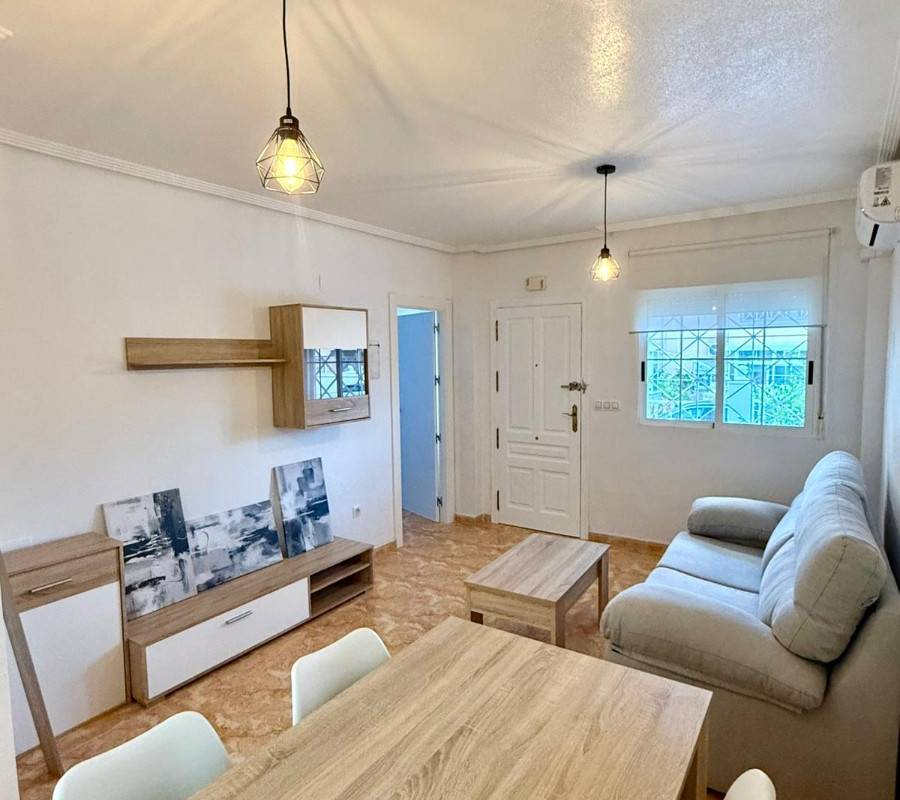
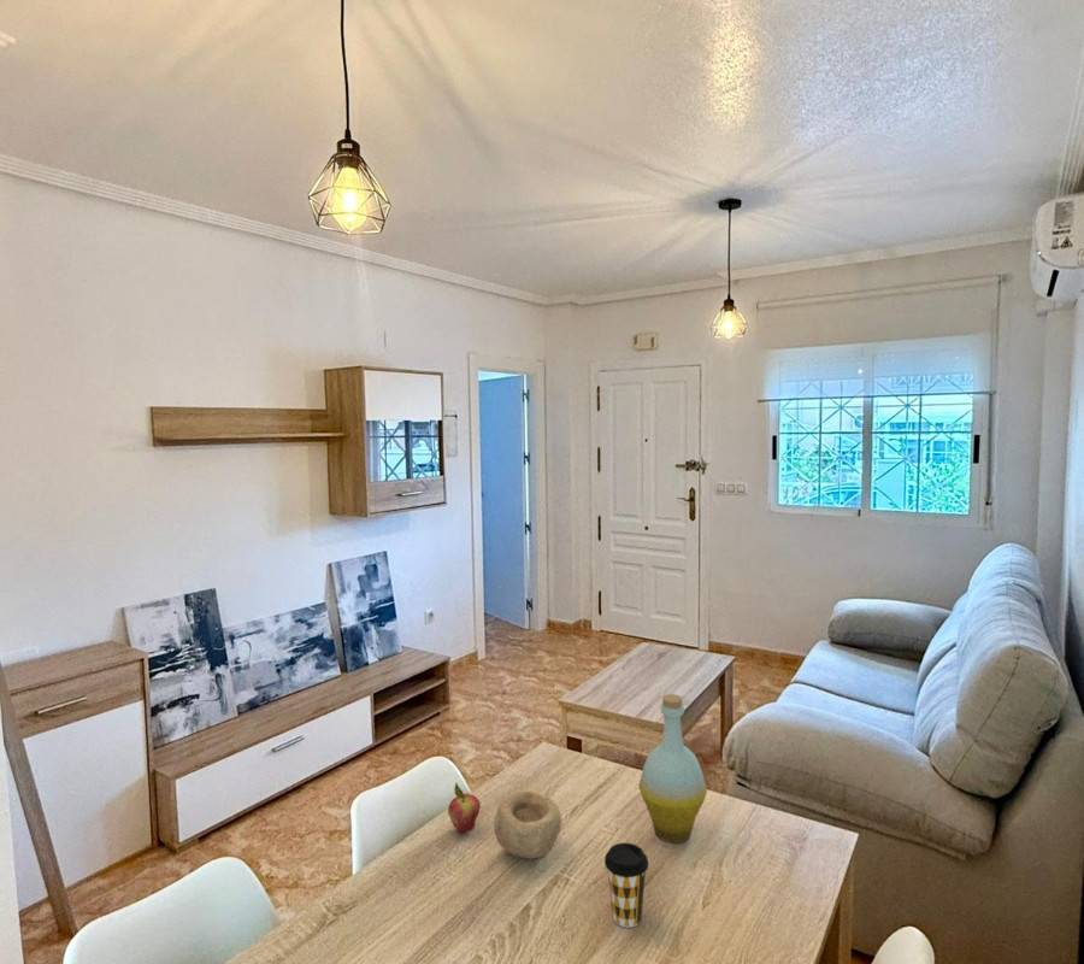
+ fruit [447,782,482,834]
+ bowl [493,790,562,860]
+ bottle [637,693,708,845]
+ coffee cup [603,841,649,929]
